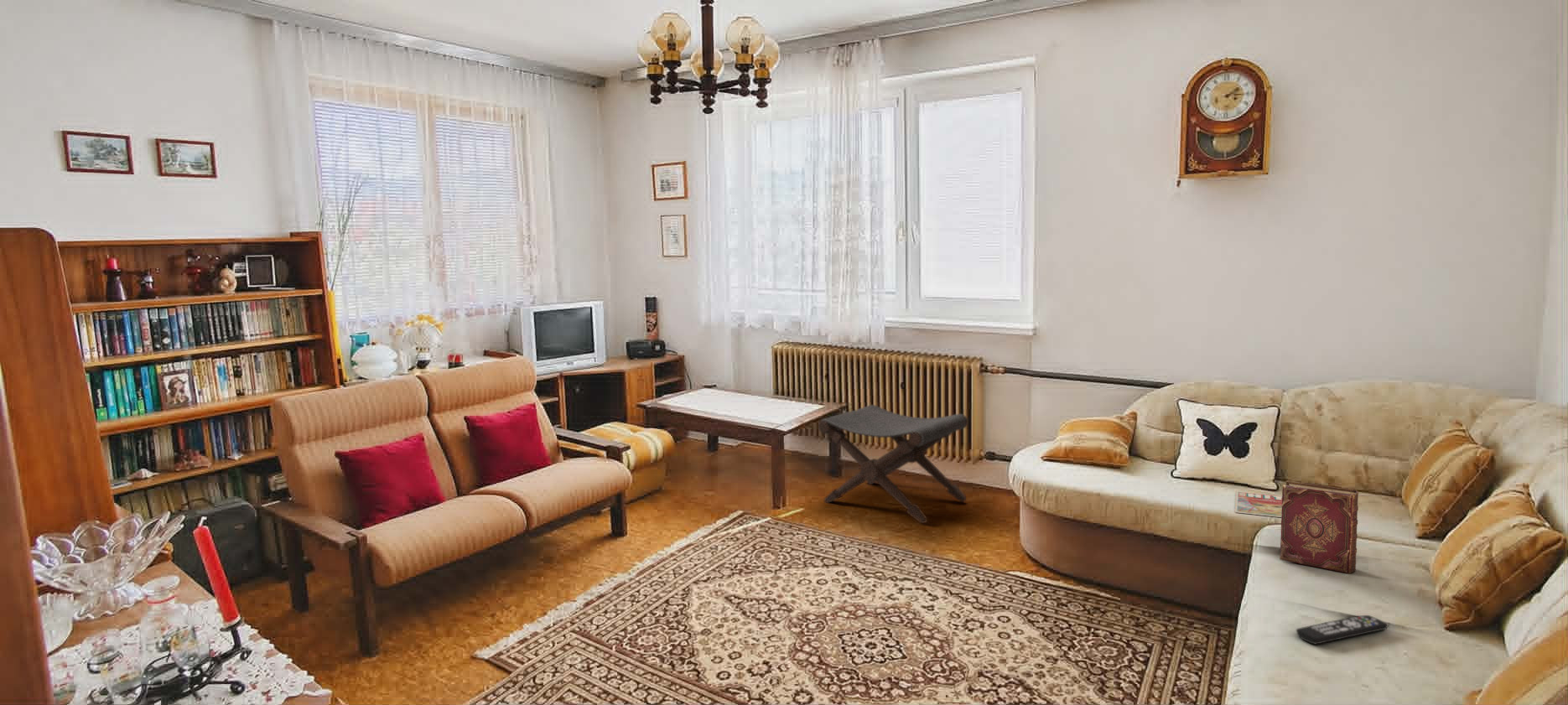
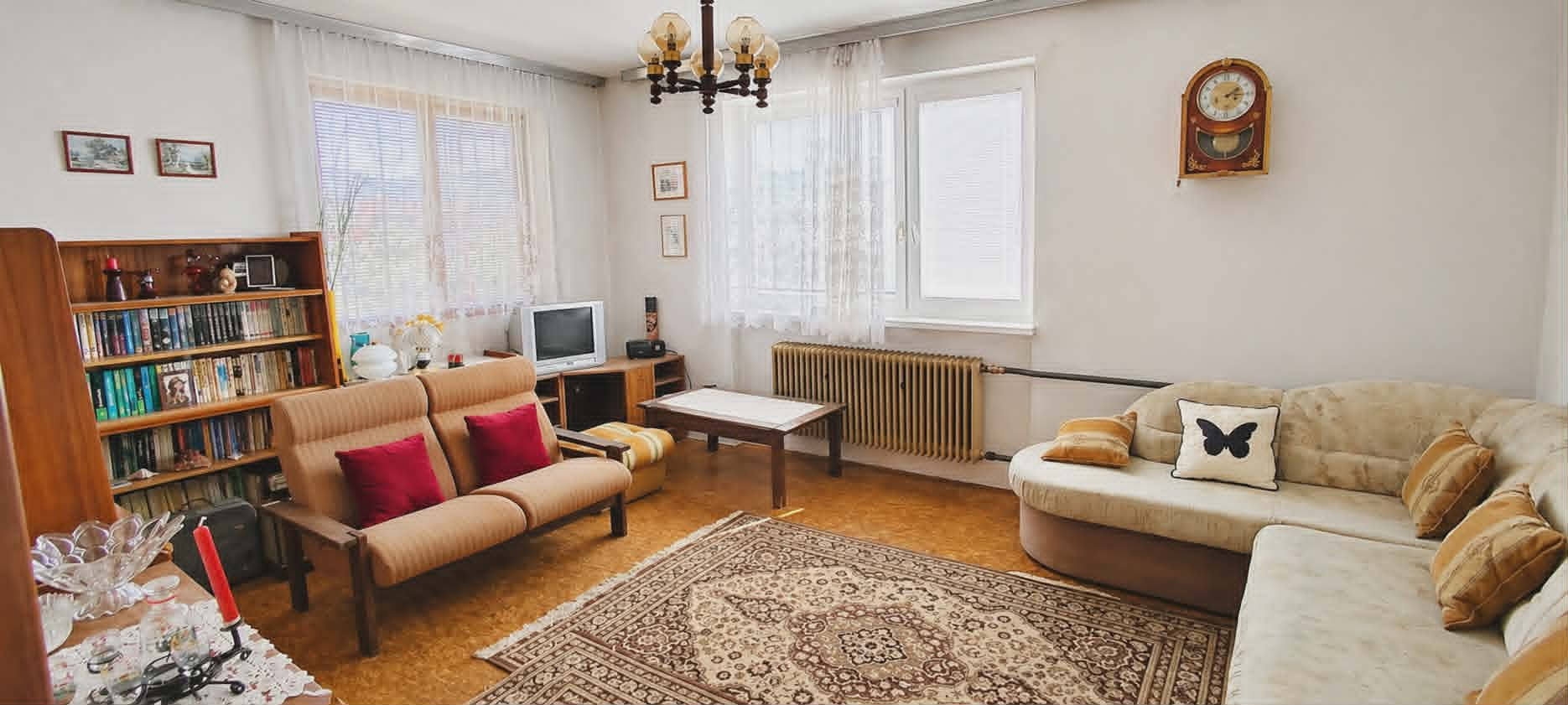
- footstool [818,404,968,524]
- remote control [1295,614,1389,645]
- hardback book [1279,480,1359,574]
- magazine [1234,490,1282,518]
